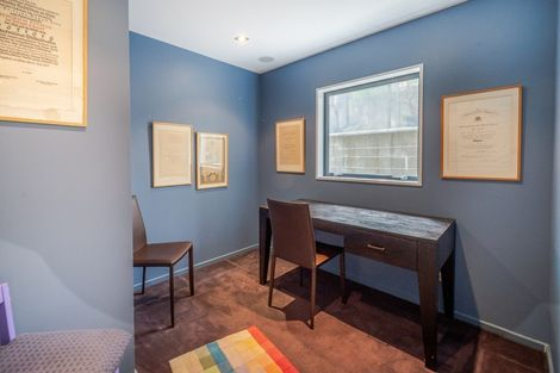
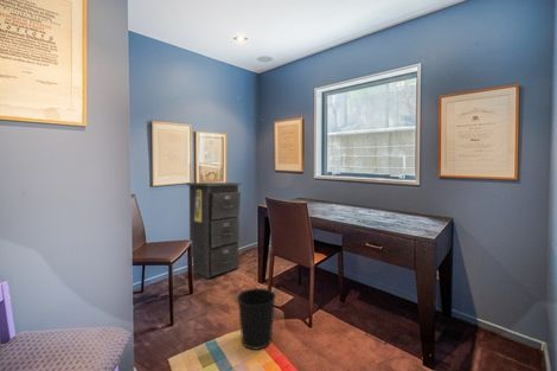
+ filing cabinet [186,181,243,280]
+ wastebasket [236,287,277,351]
